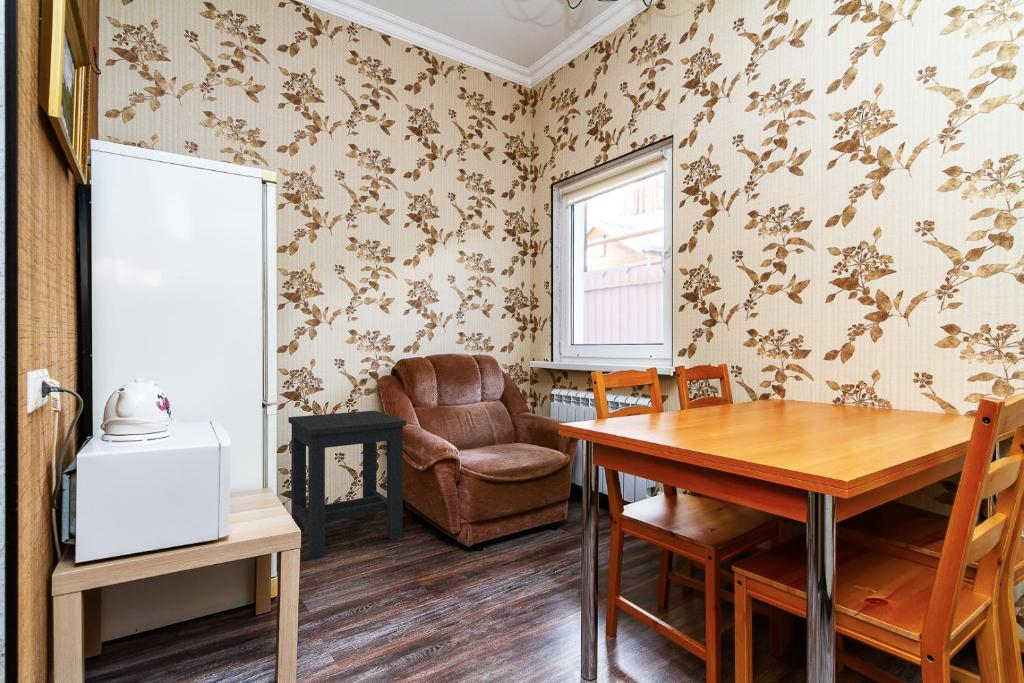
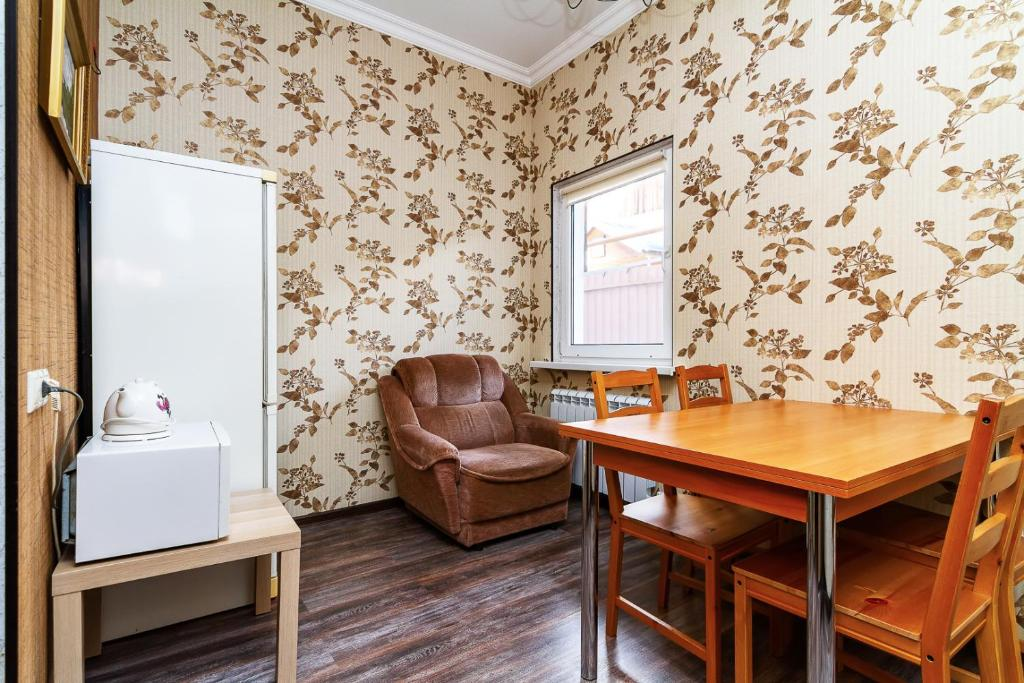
- side table [287,410,407,561]
